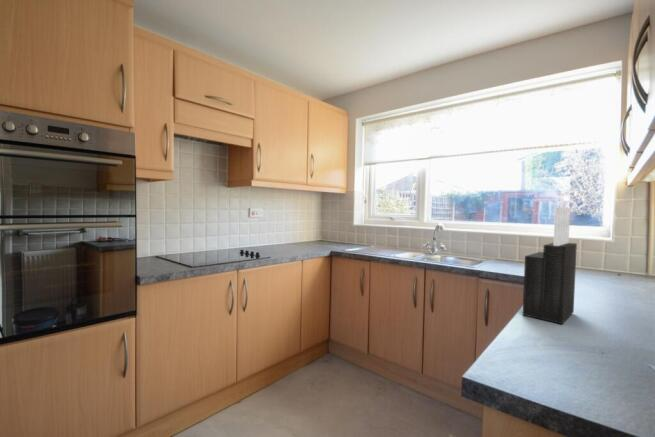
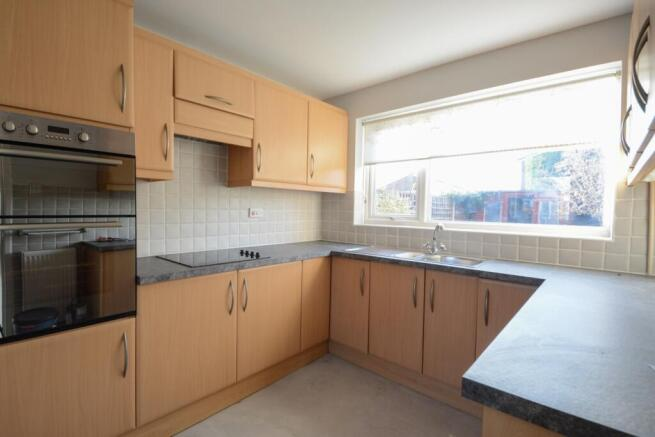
- knife block [522,206,578,325]
